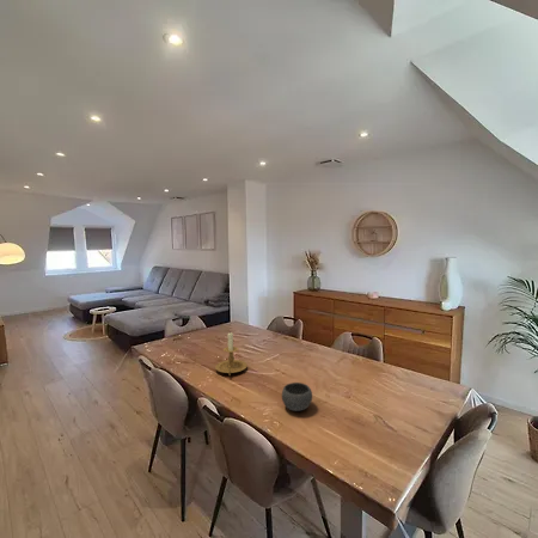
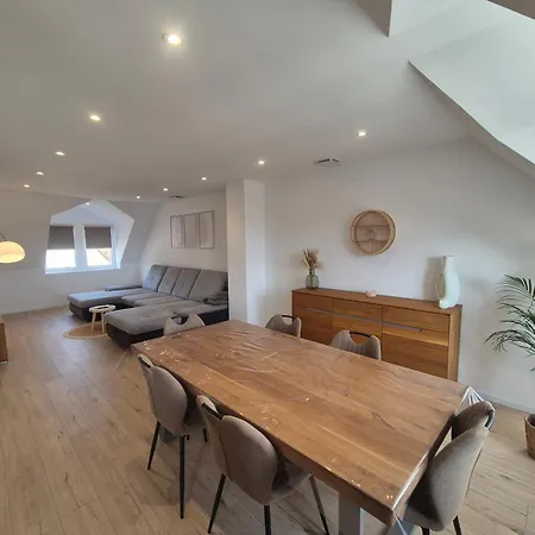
- bowl [281,381,313,412]
- candle holder [214,331,249,377]
